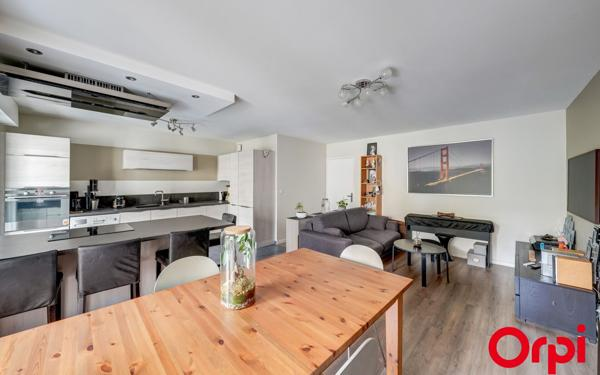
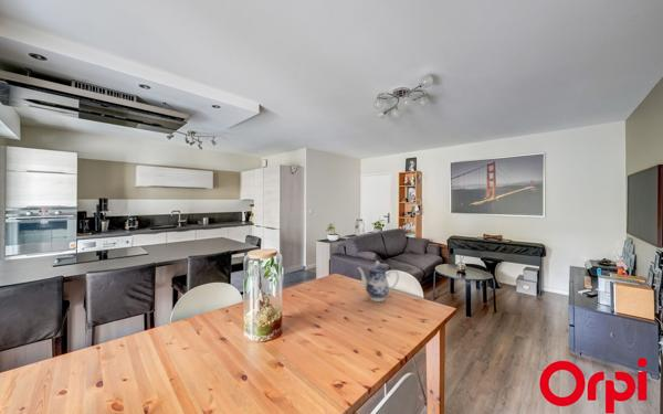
+ teapot [356,259,400,302]
